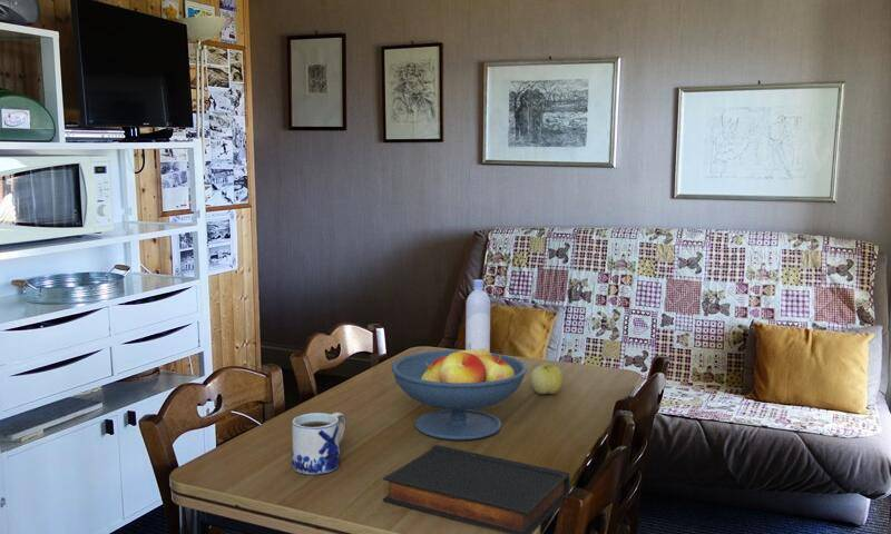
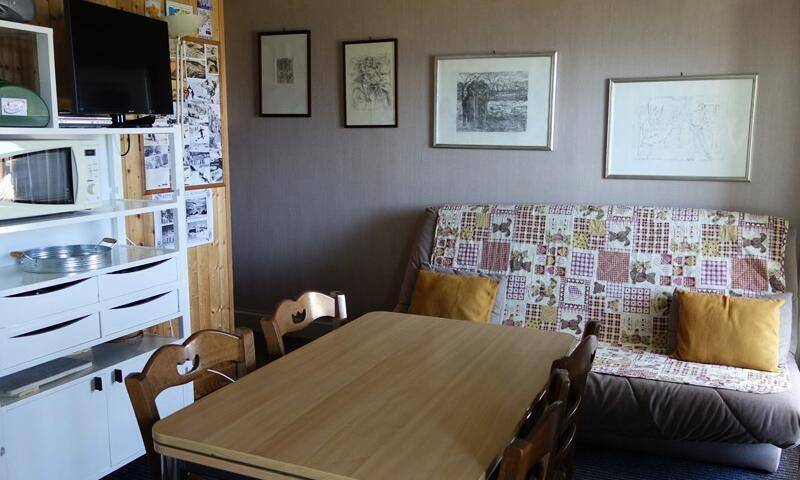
- book [382,444,571,534]
- apple [529,363,565,395]
- fruit bowl [391,344,528,441]
- mug [291,412,347,475]
- bottle [464,278,491,353]
